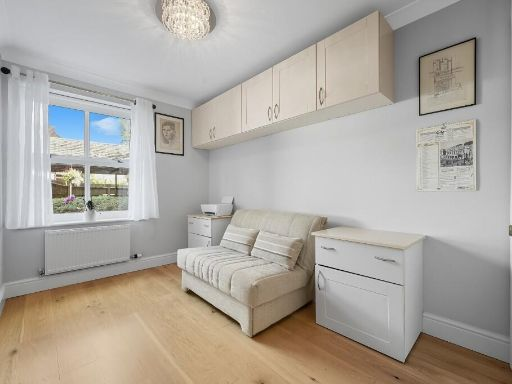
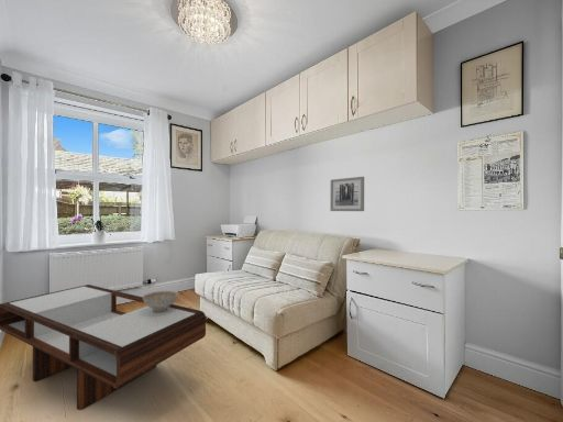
+ coffee table [0,284,207,411]
+ wall art [329,176,365,212]
+ decorative bowl [142,290,179,311]
